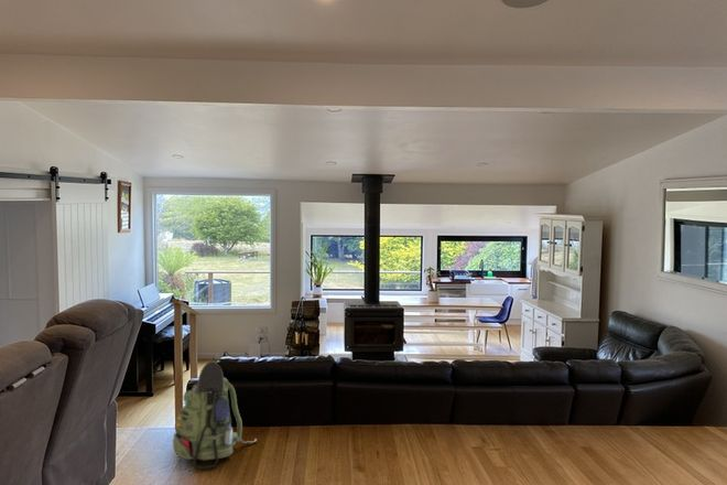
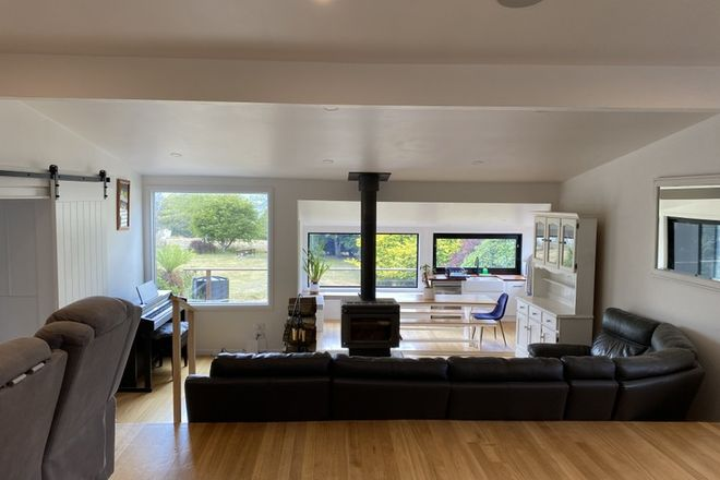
- backpack [172,359,258,470]
